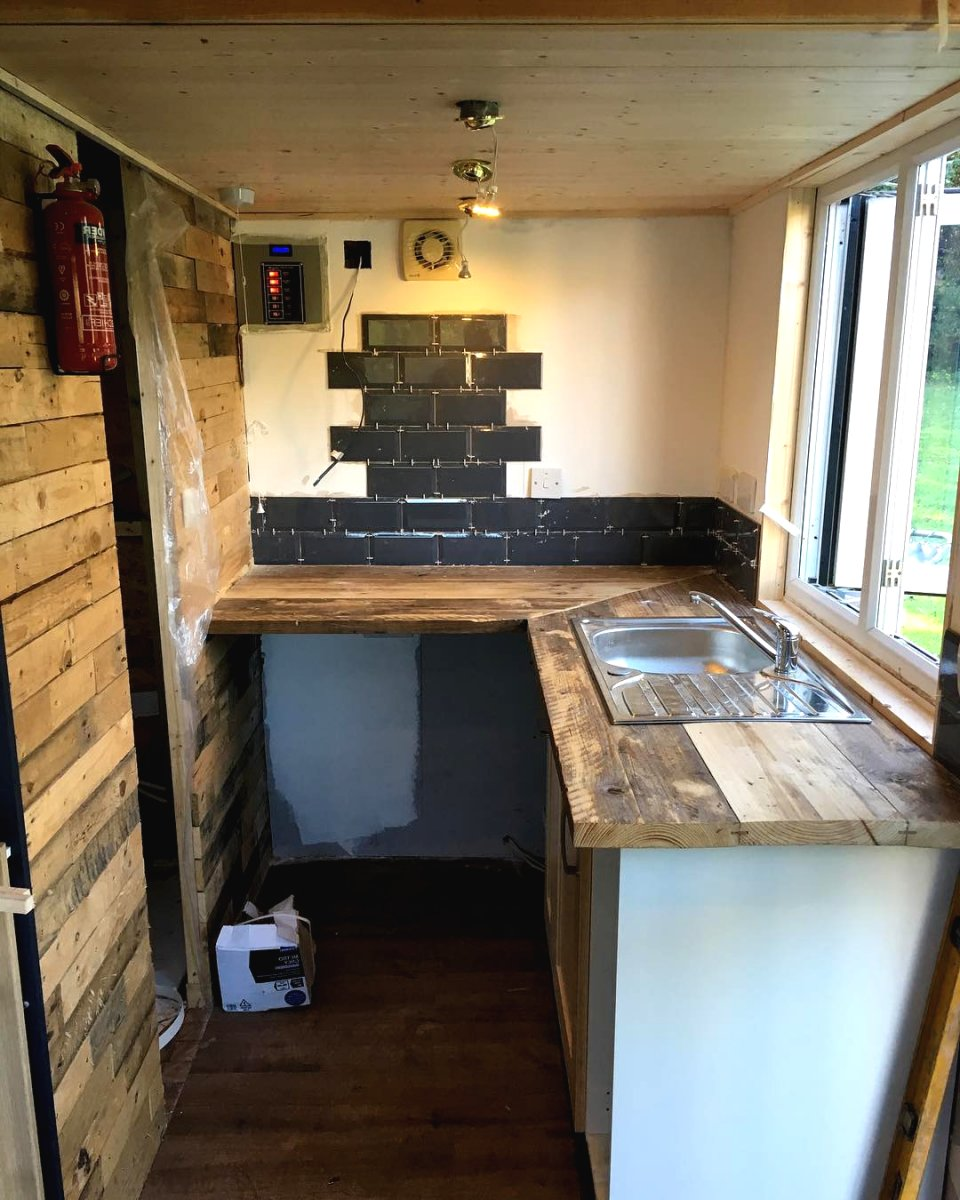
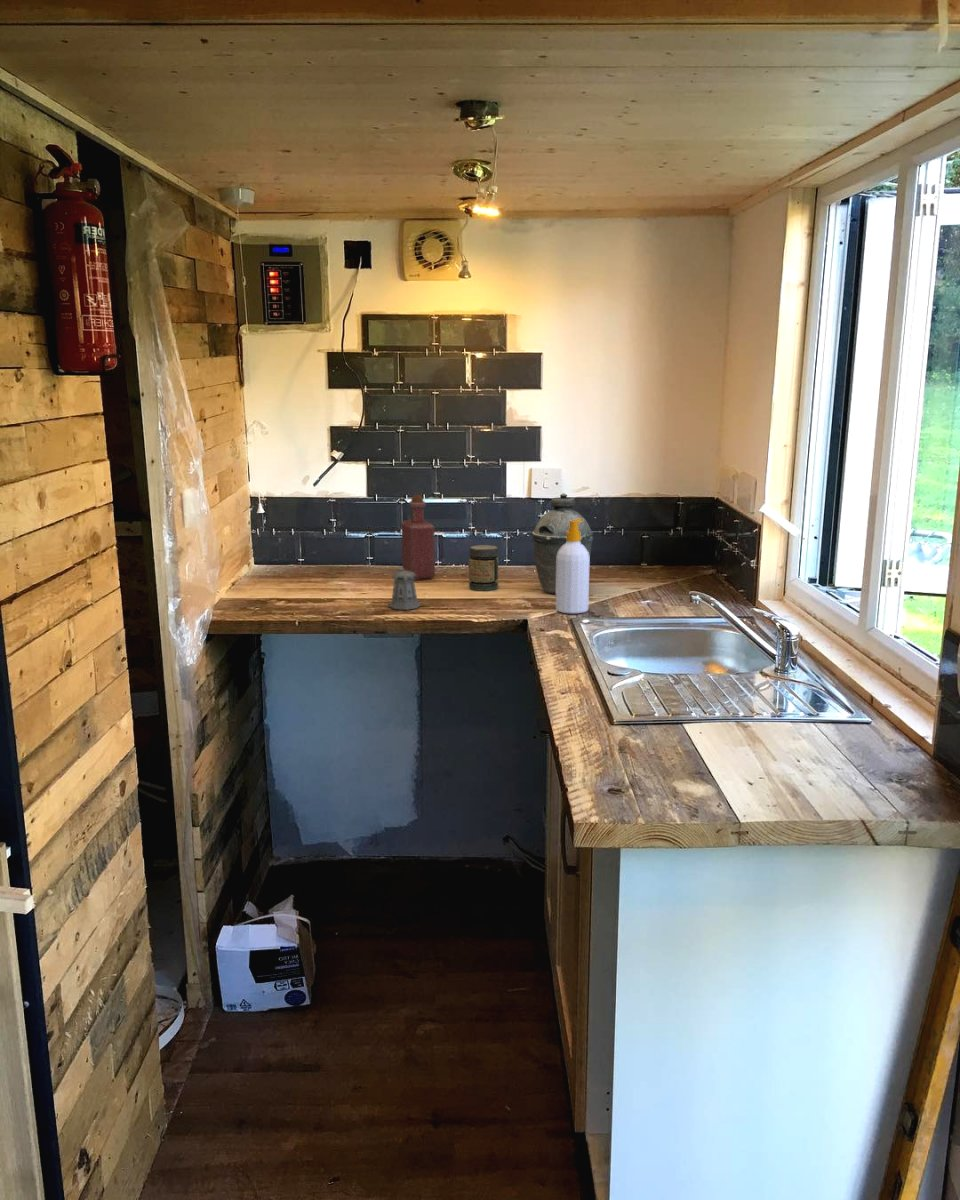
+ bottle [400,494,436,581]
+ pepper shaker [388,567,422,611]
+ jar [468,544,499,591]
+ soap bottle [555,519,591,614]
+ kettle [531,493,594,595]
